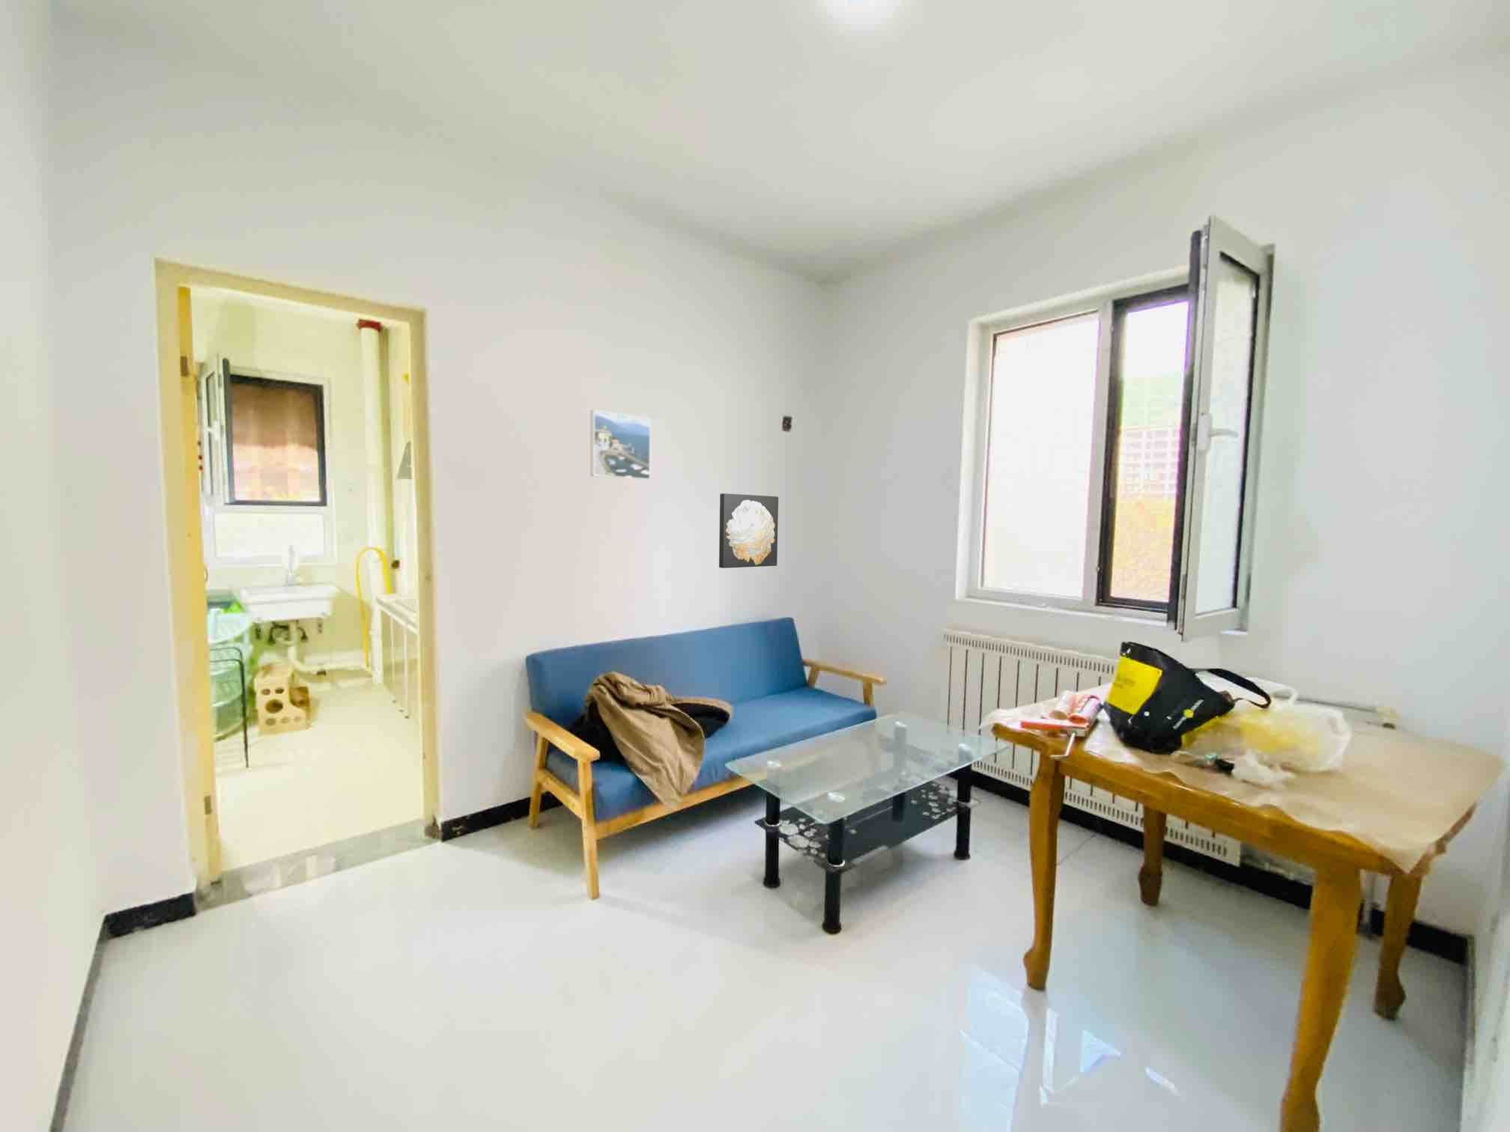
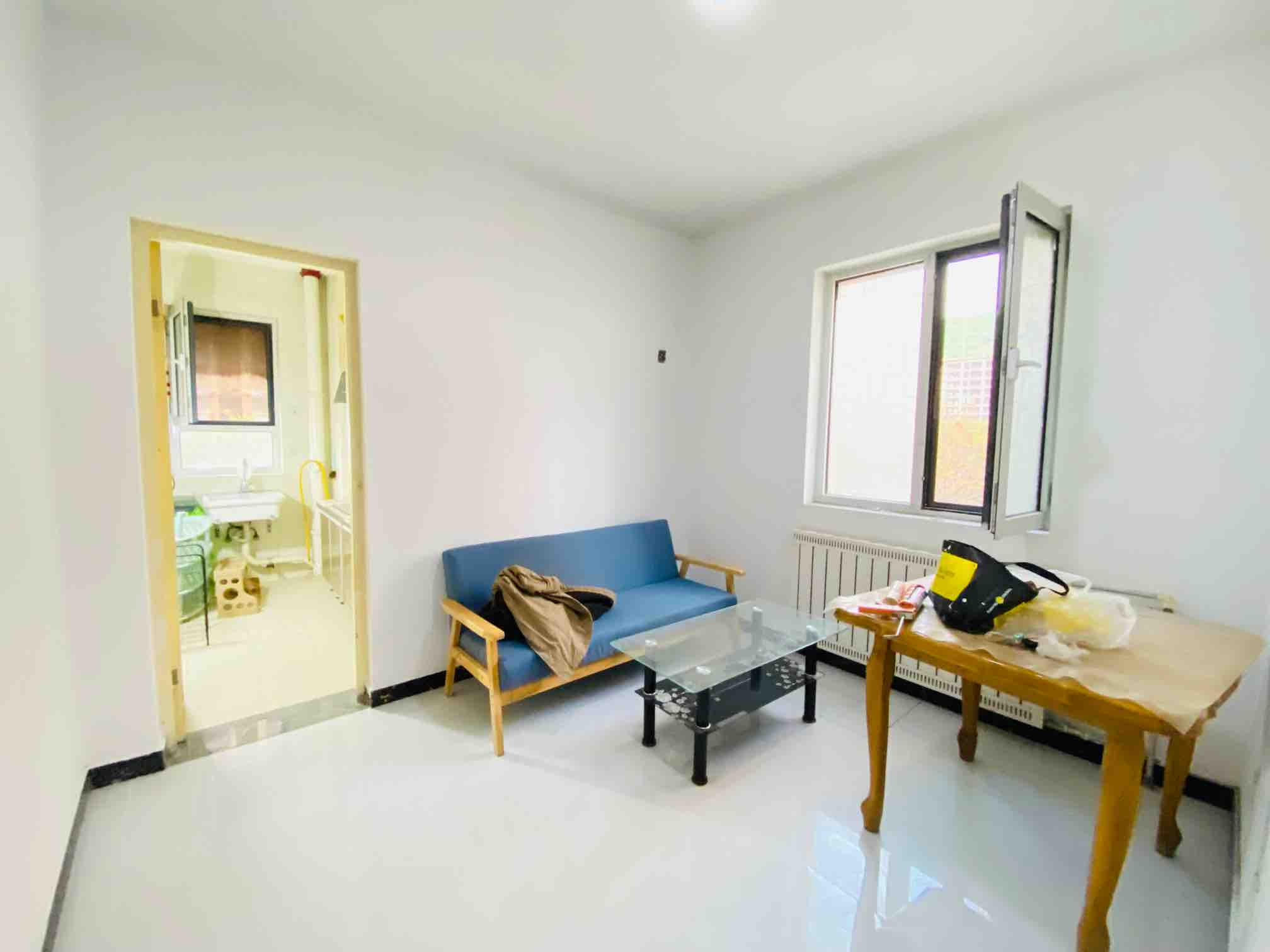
- wall art [718,492,779,570]
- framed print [590,409,652,480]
